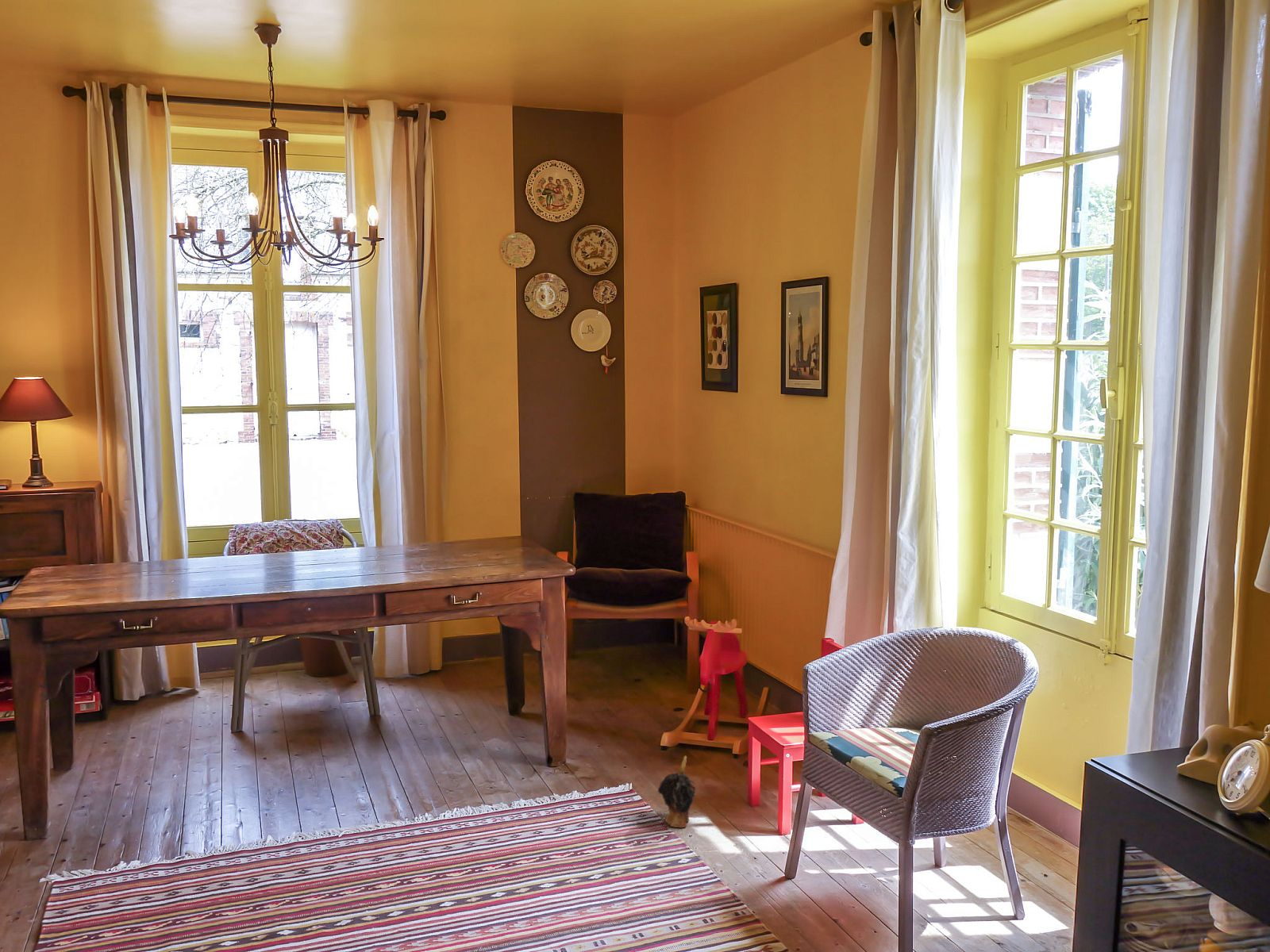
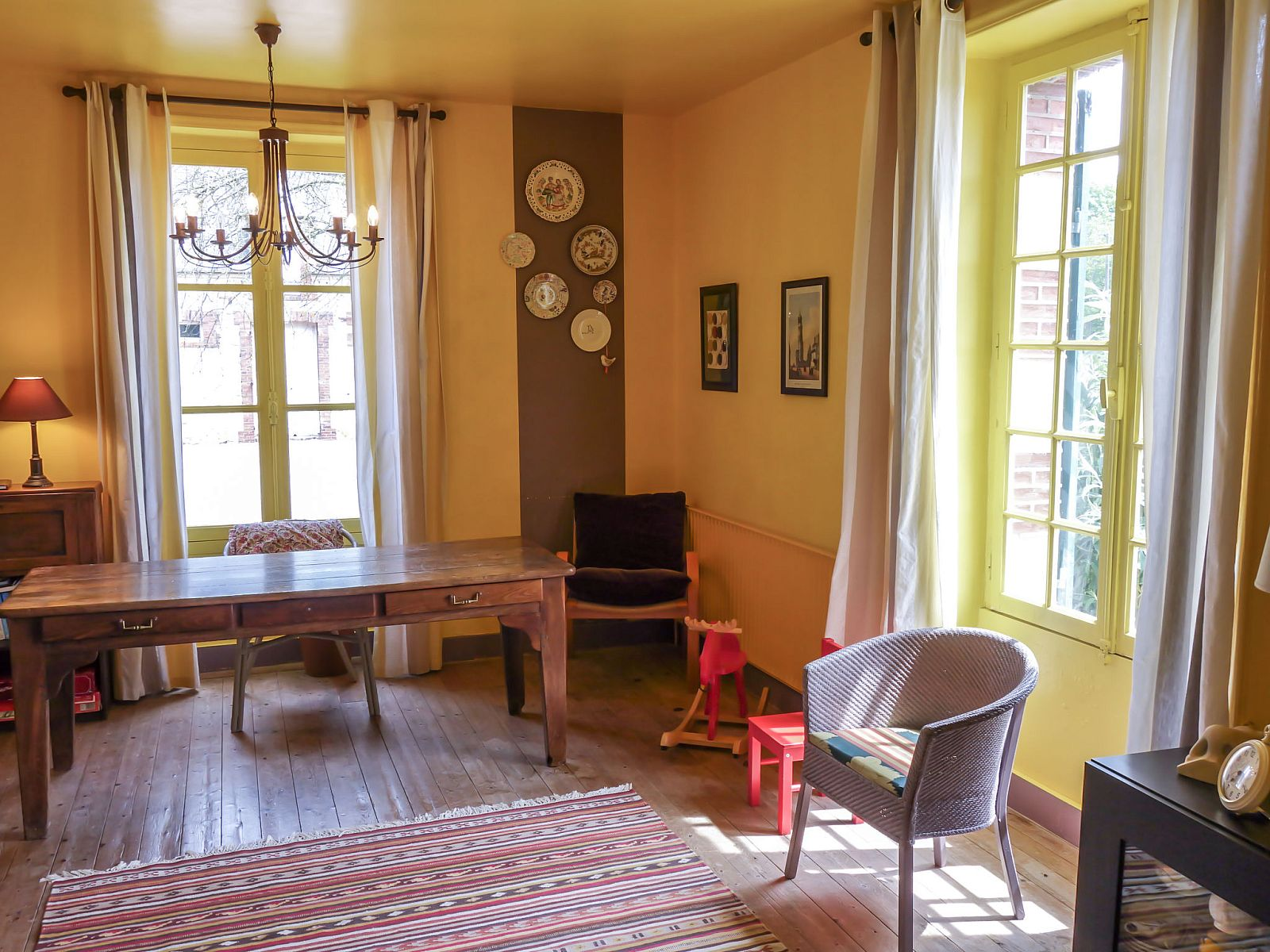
- plush toy [656,755,698,828]
